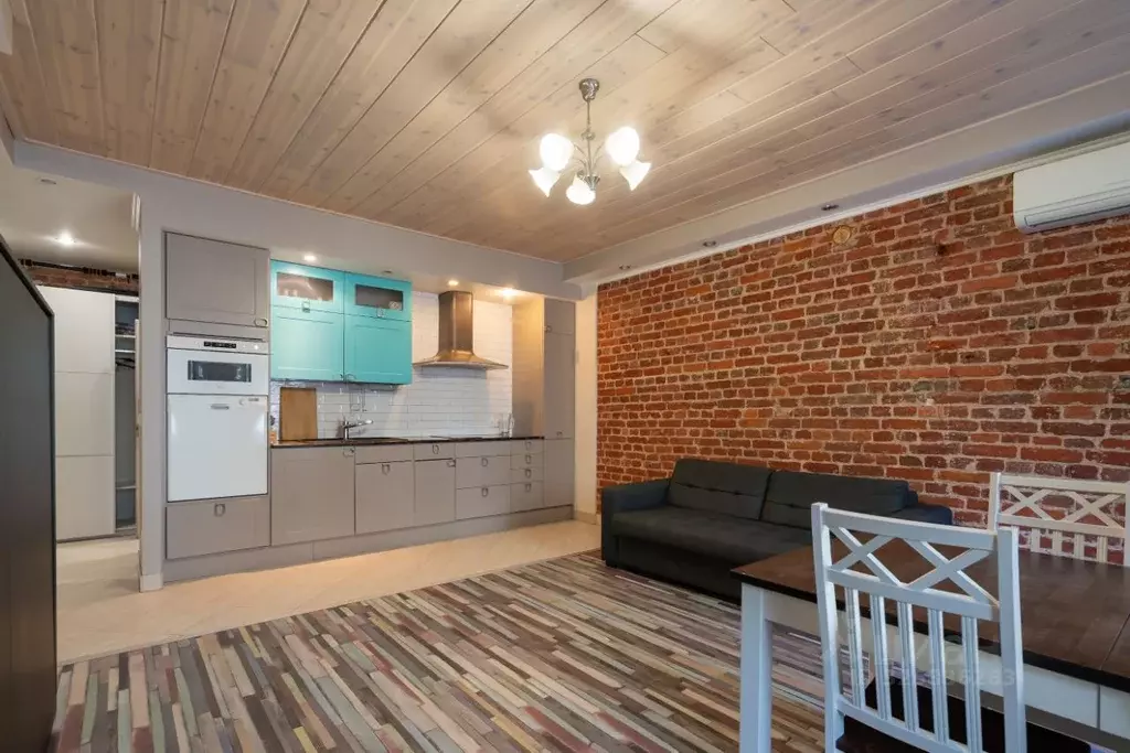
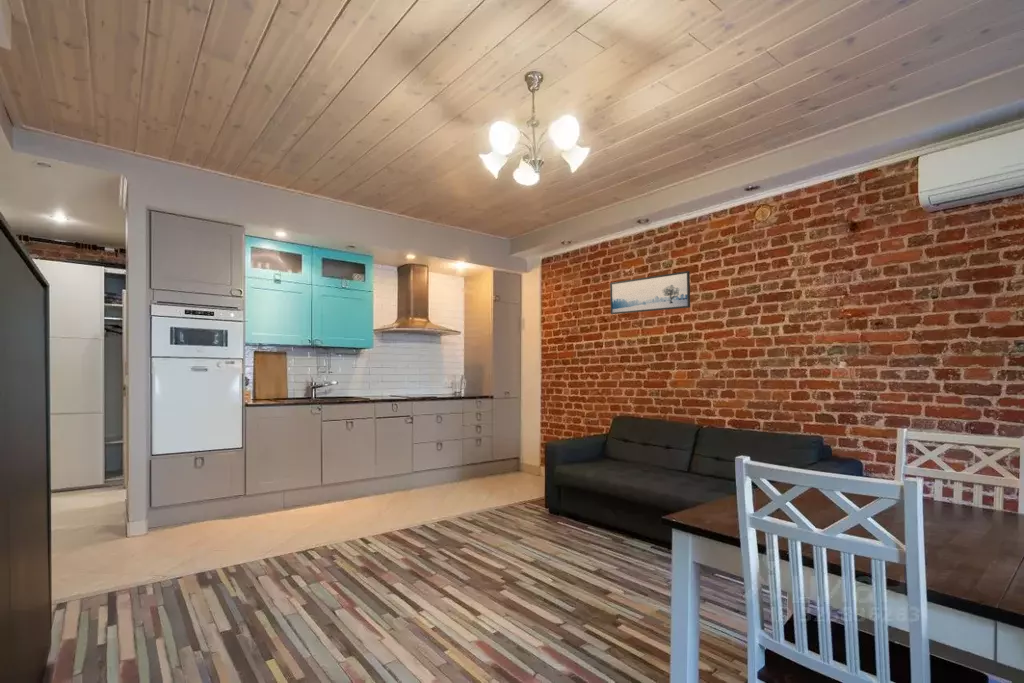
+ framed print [609,270,691,315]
